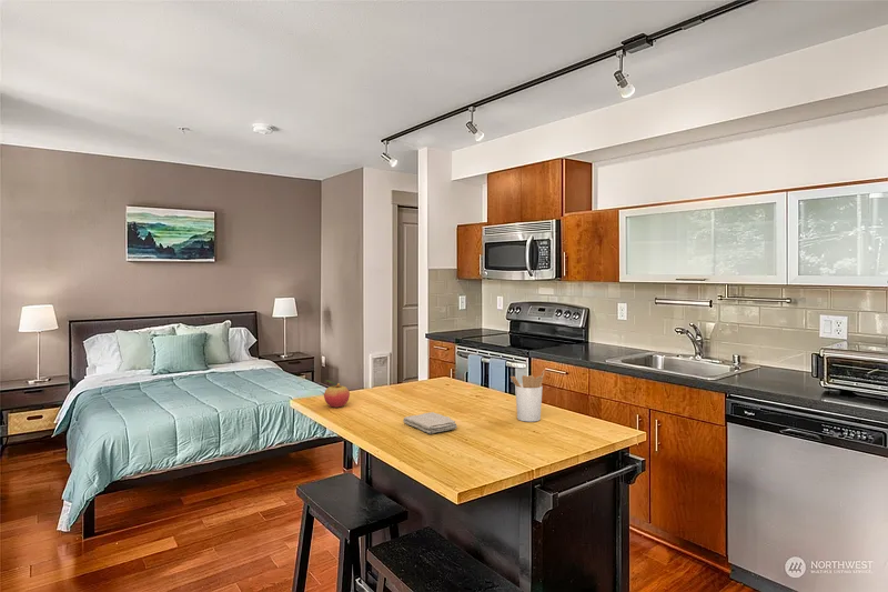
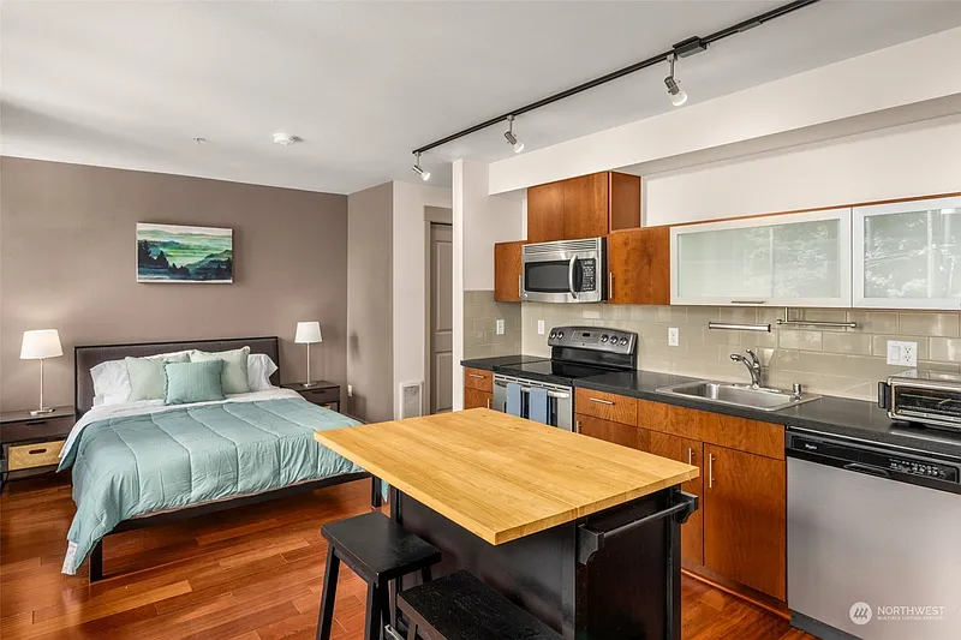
- washcloth [402,411,458,435]
- utensil holder [509,370,545,423]
- fruit [323,380,351,409]
